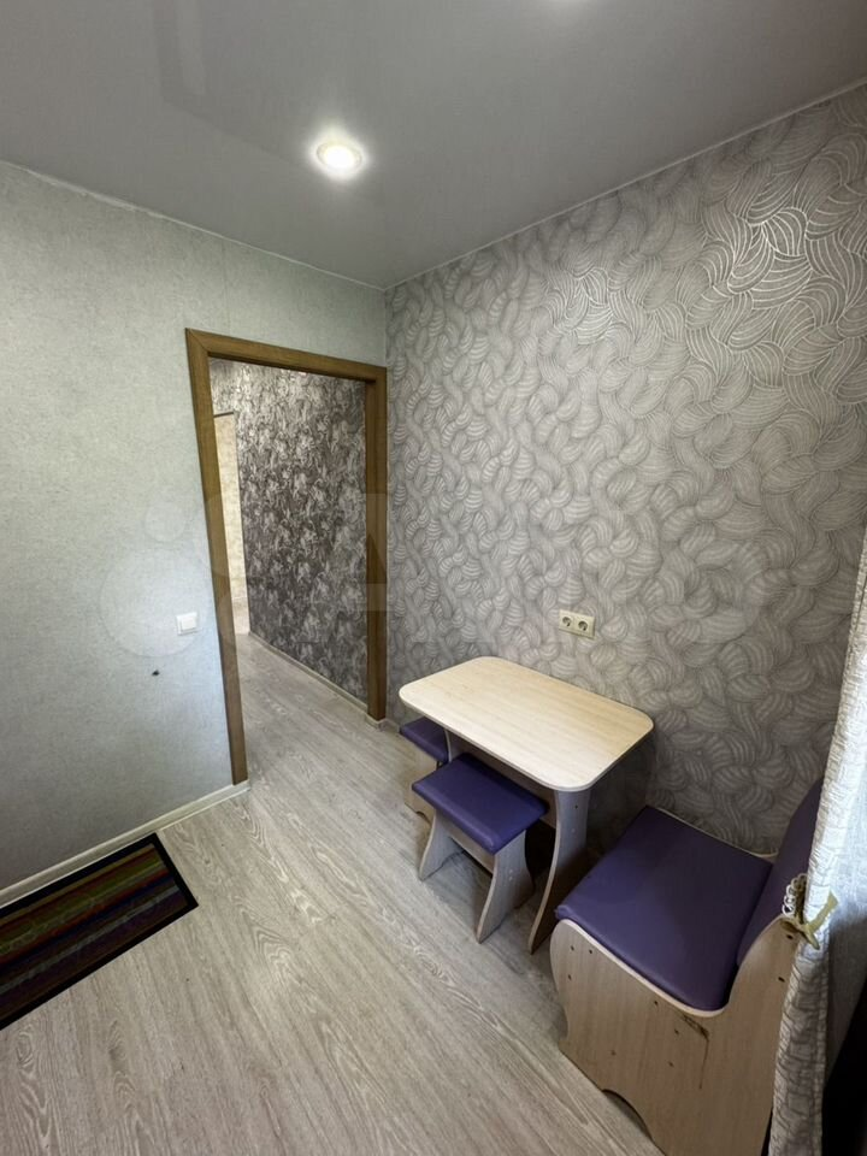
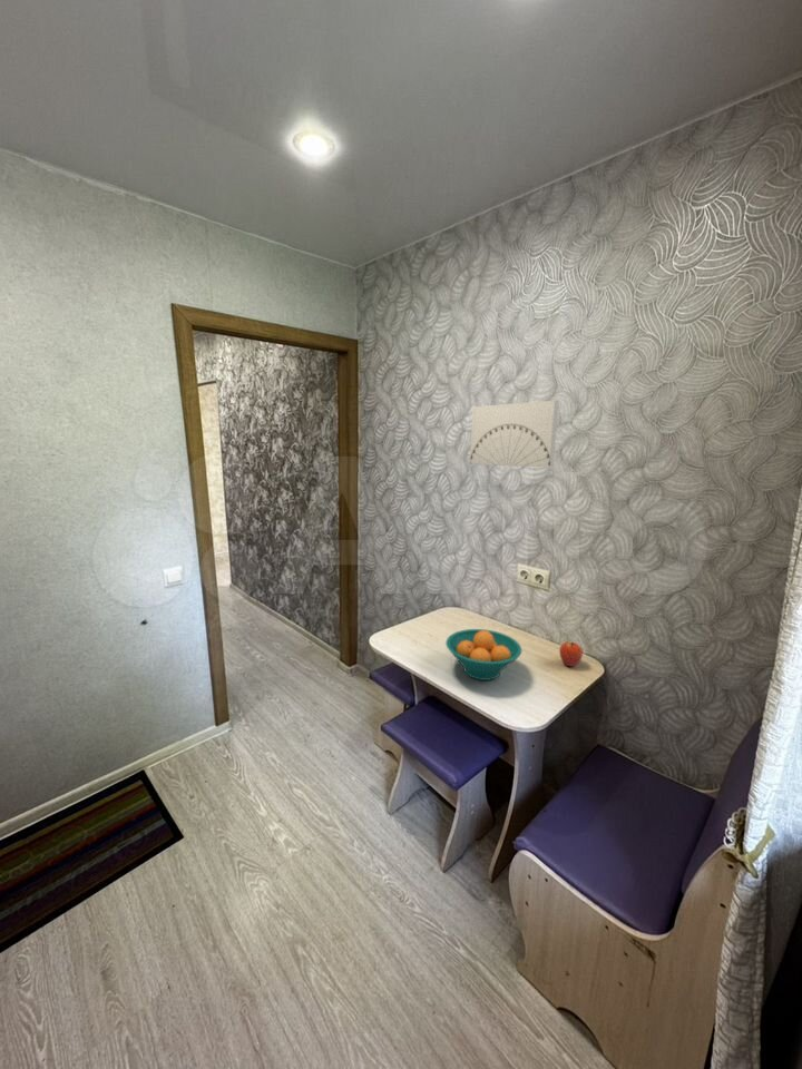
+ apple [558,641,584,667]
+ wall art [469,400,560,468]
+ fruit bowl [444,628,522,681]
